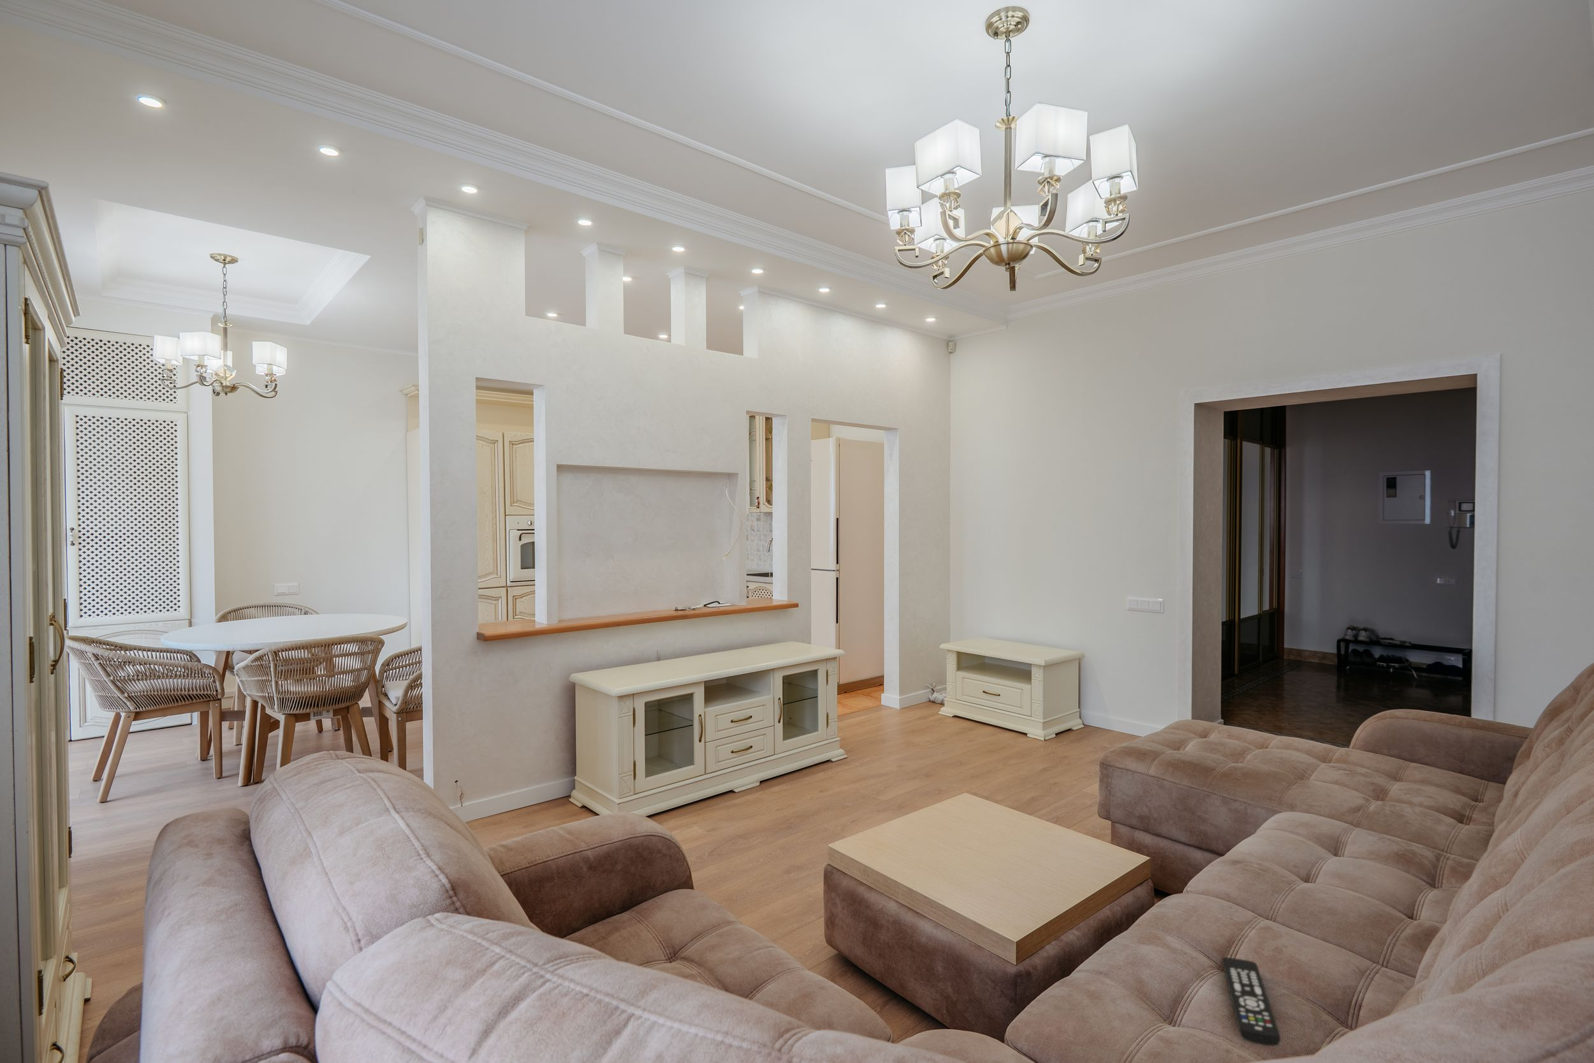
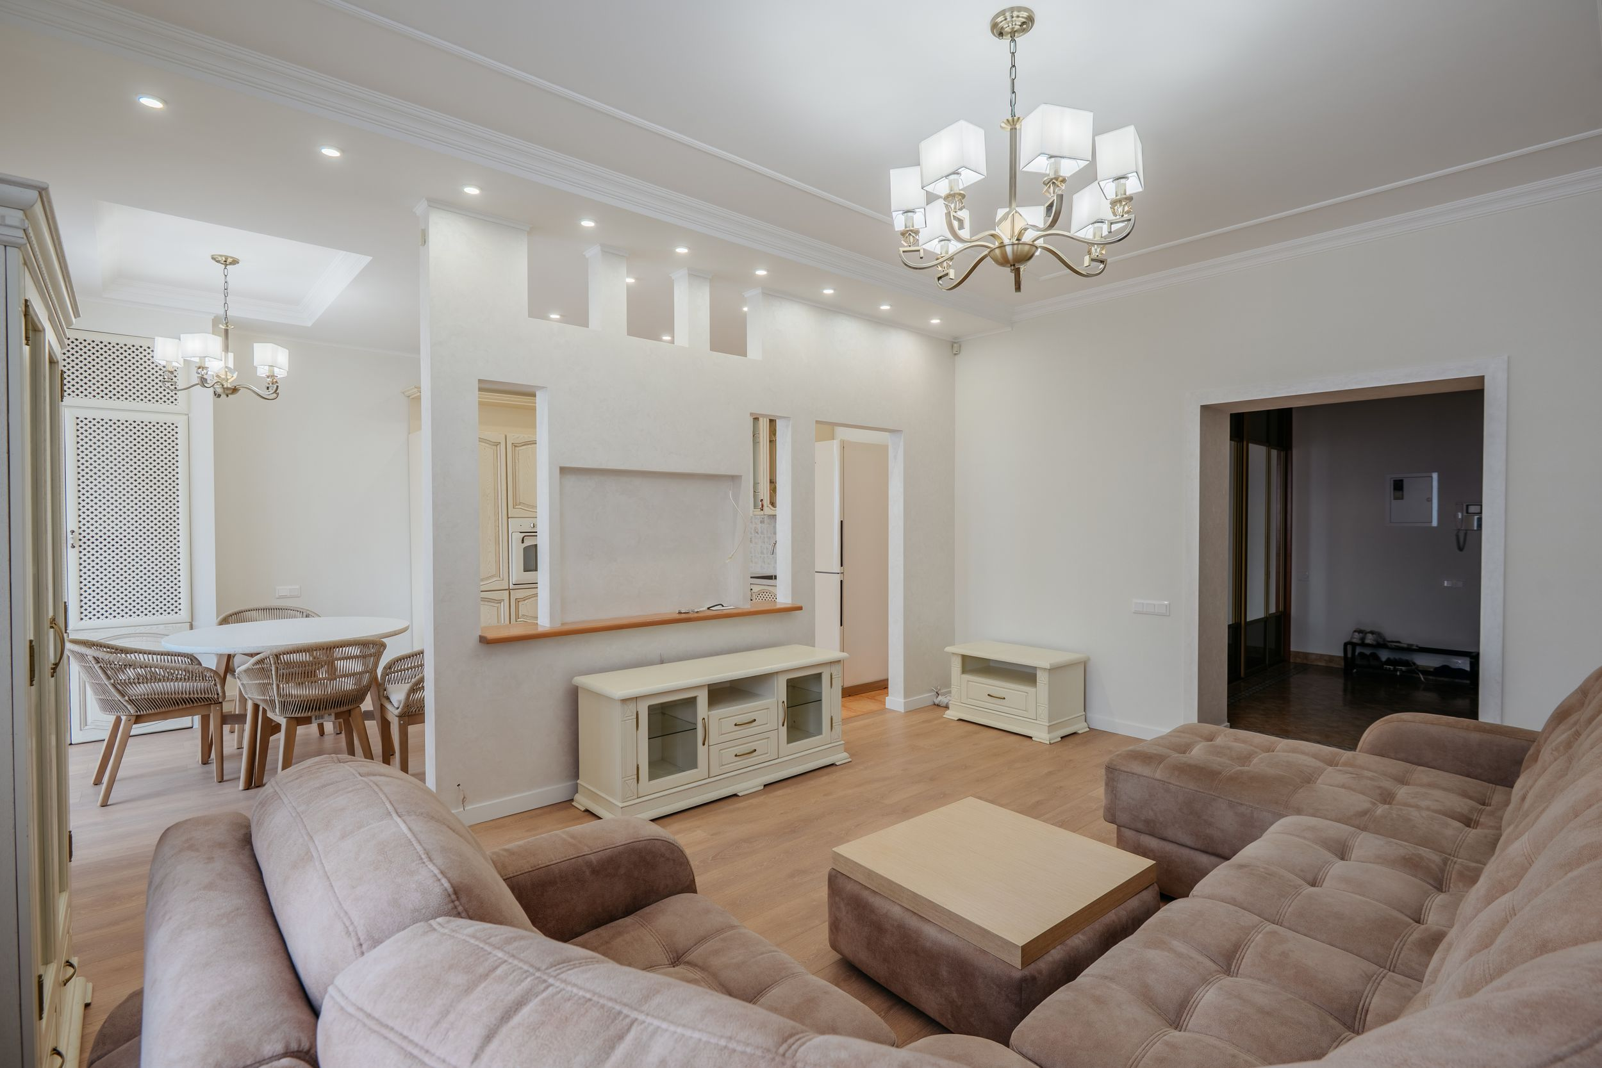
- remote control [1222,956,1281,1046]
